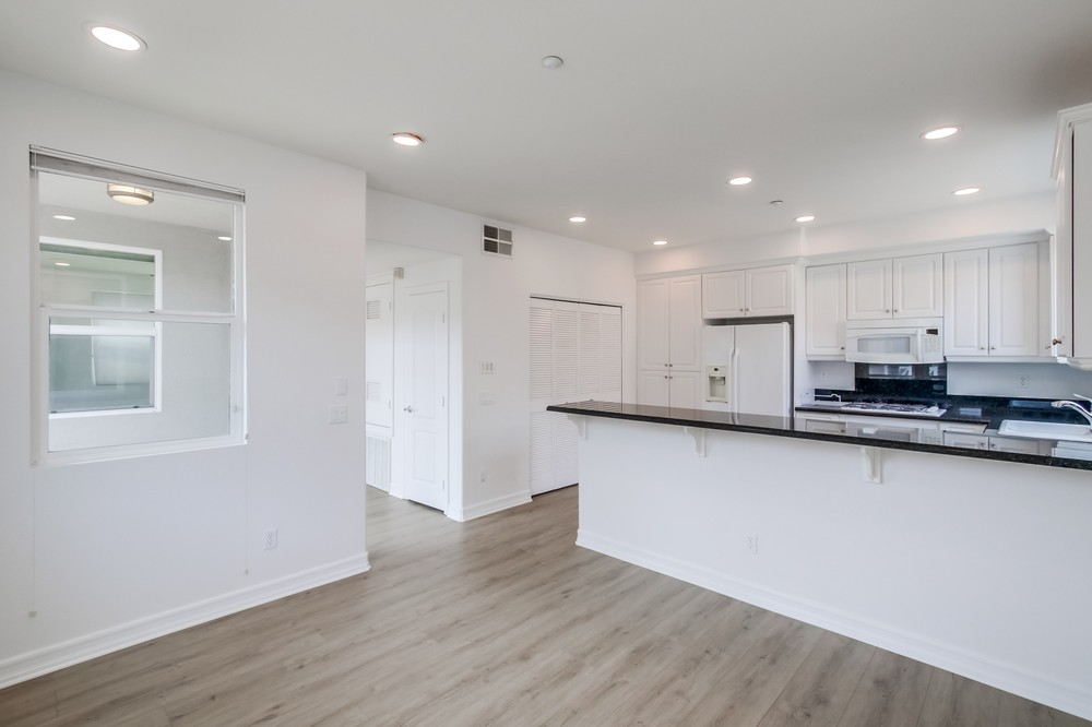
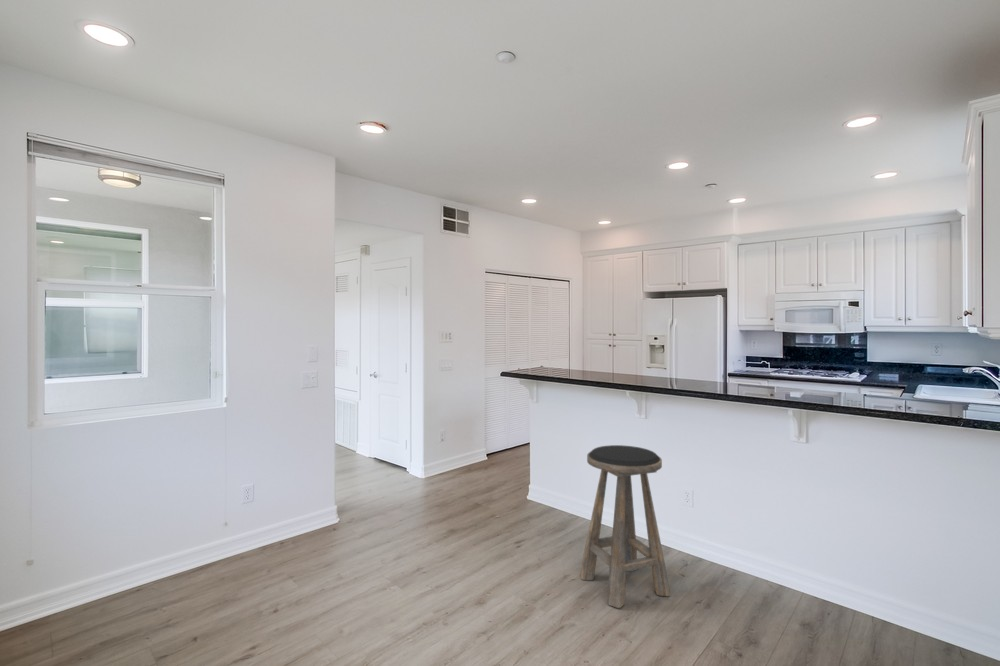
+ stool [580,444,671,609]
